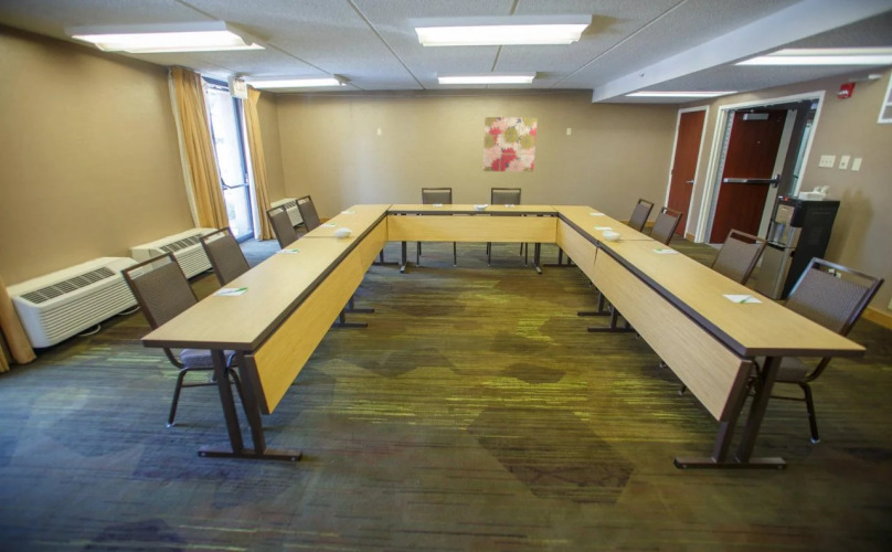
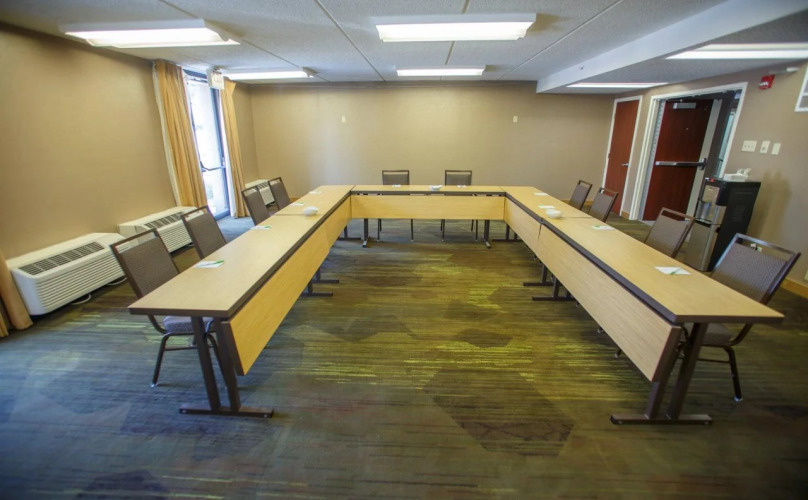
- wall art [482,116,539,173]
